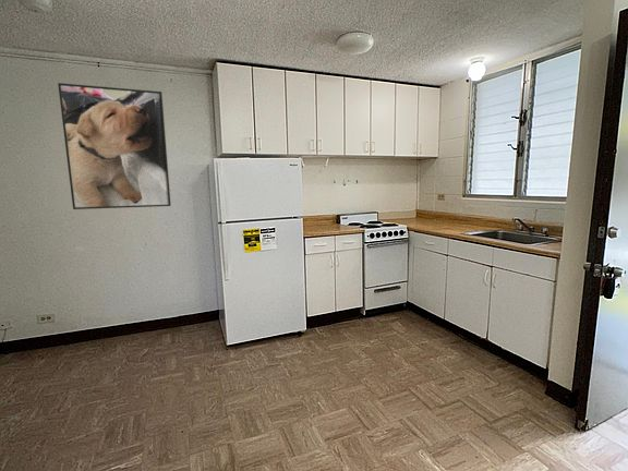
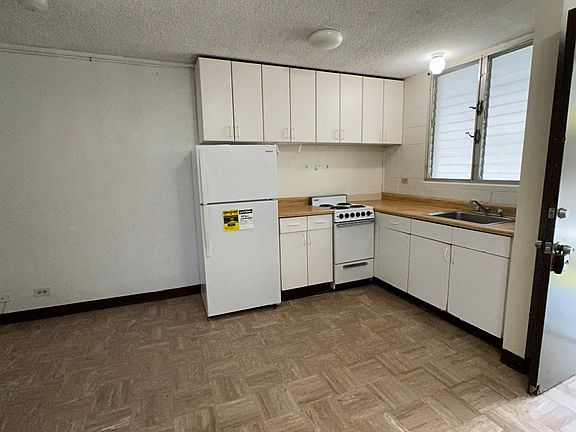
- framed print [57,82,172,210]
